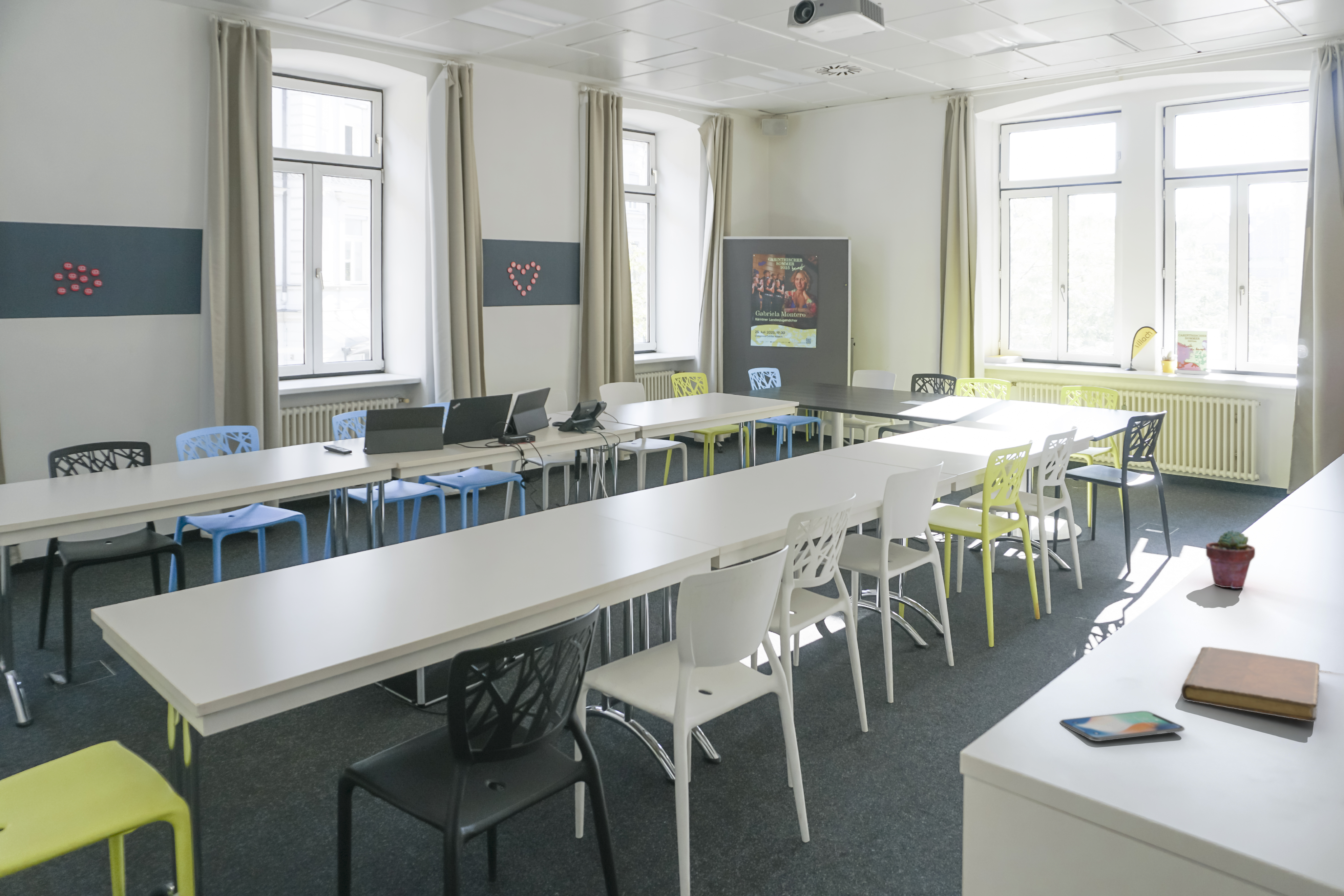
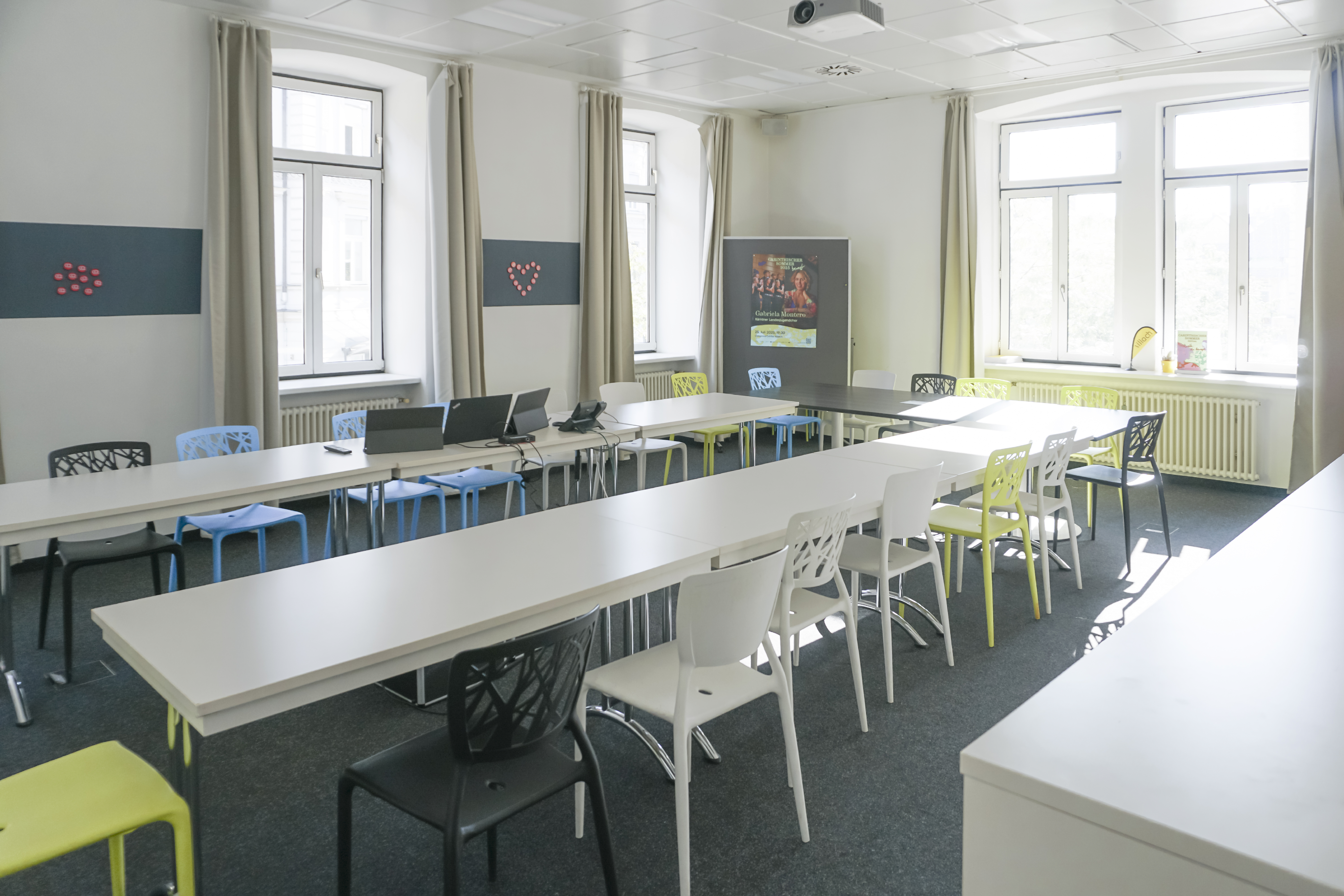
- notebook [1181,647,1320,722]
- smartphone [1060,711,1185,741]
- potted succulent [1206,529,1255,589]
